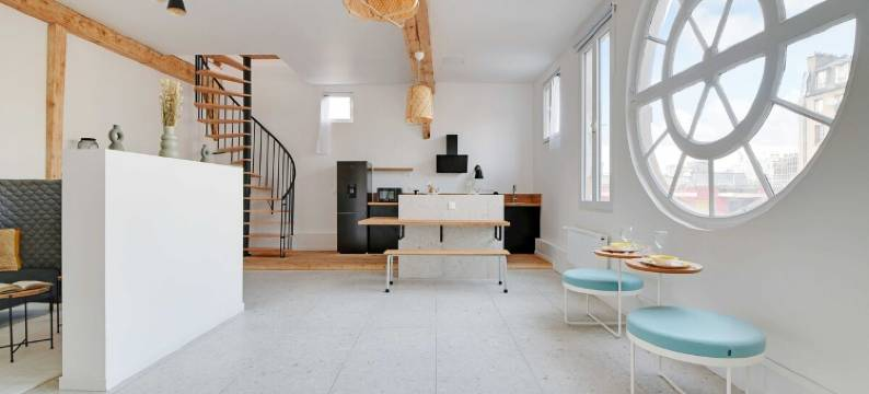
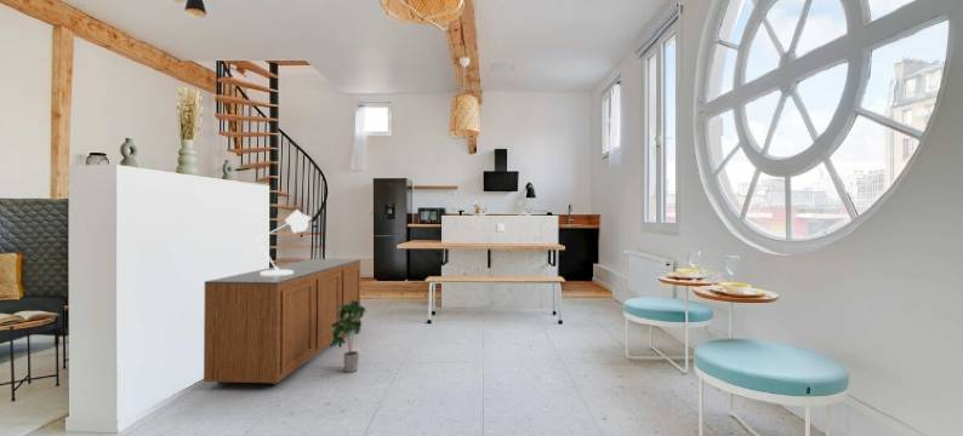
+ potted plant [329,299,367,374]
+ table lamp [251,208,313,275]
+ sideboard [203,258,361,386]
